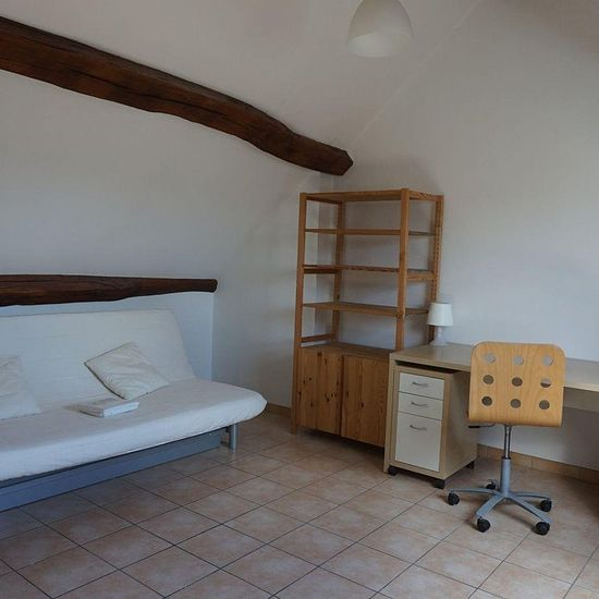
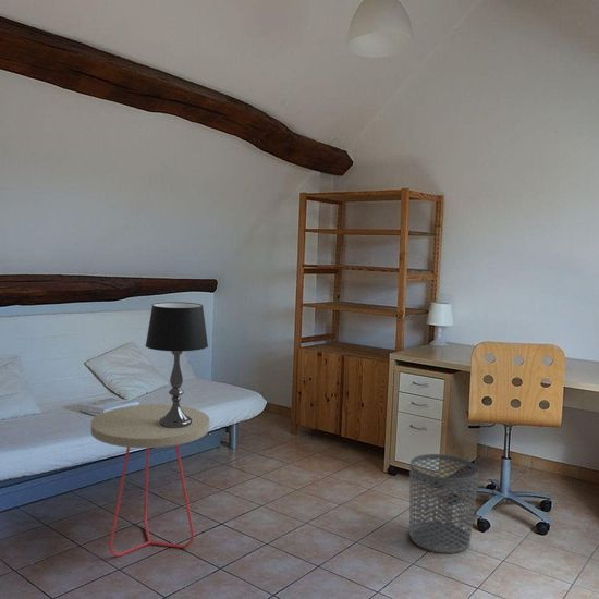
+ side table [90,403,210,558]
+ table lamp [145,301,209,428]
+ waste bin [408,453,479,554]
